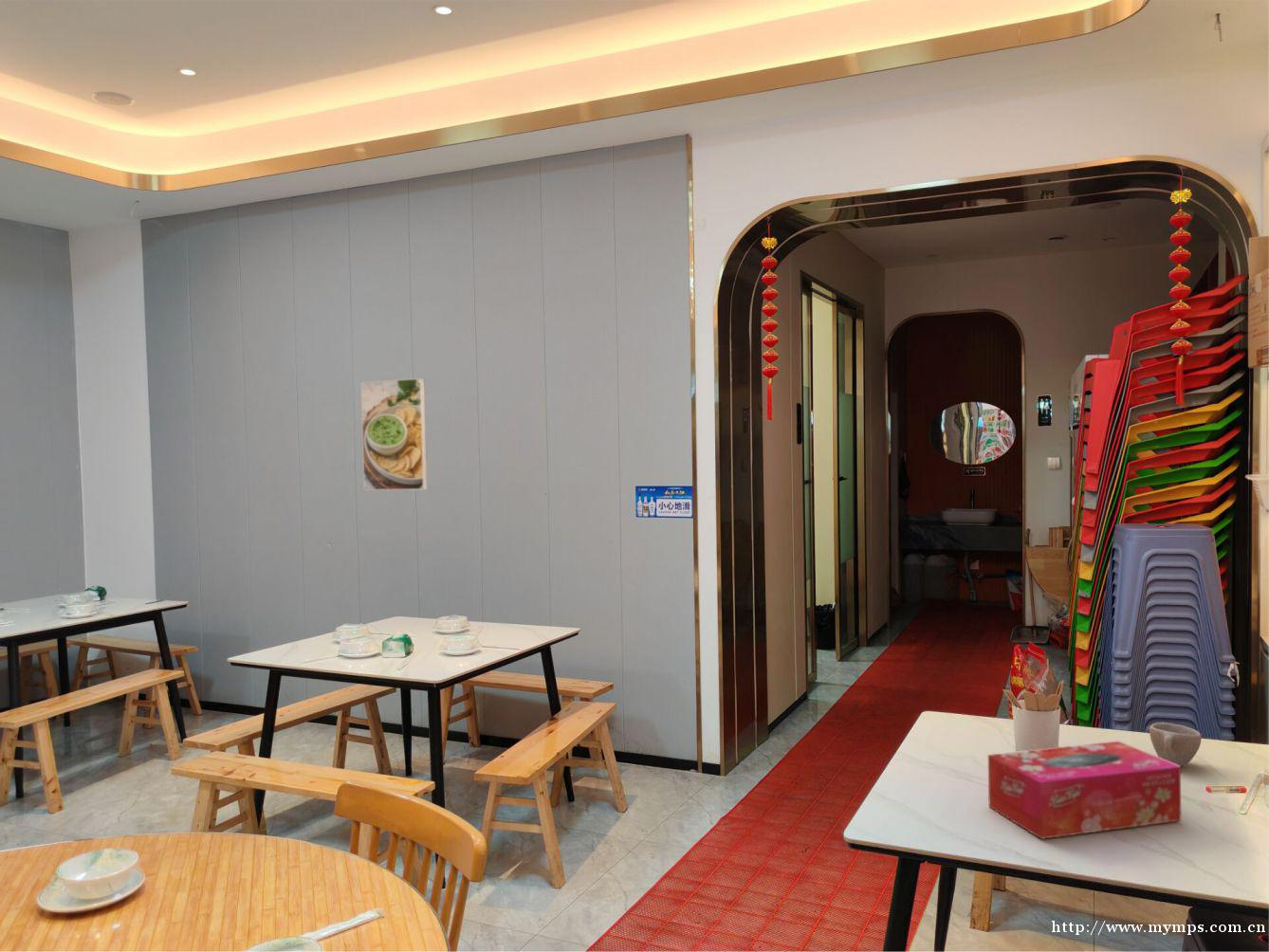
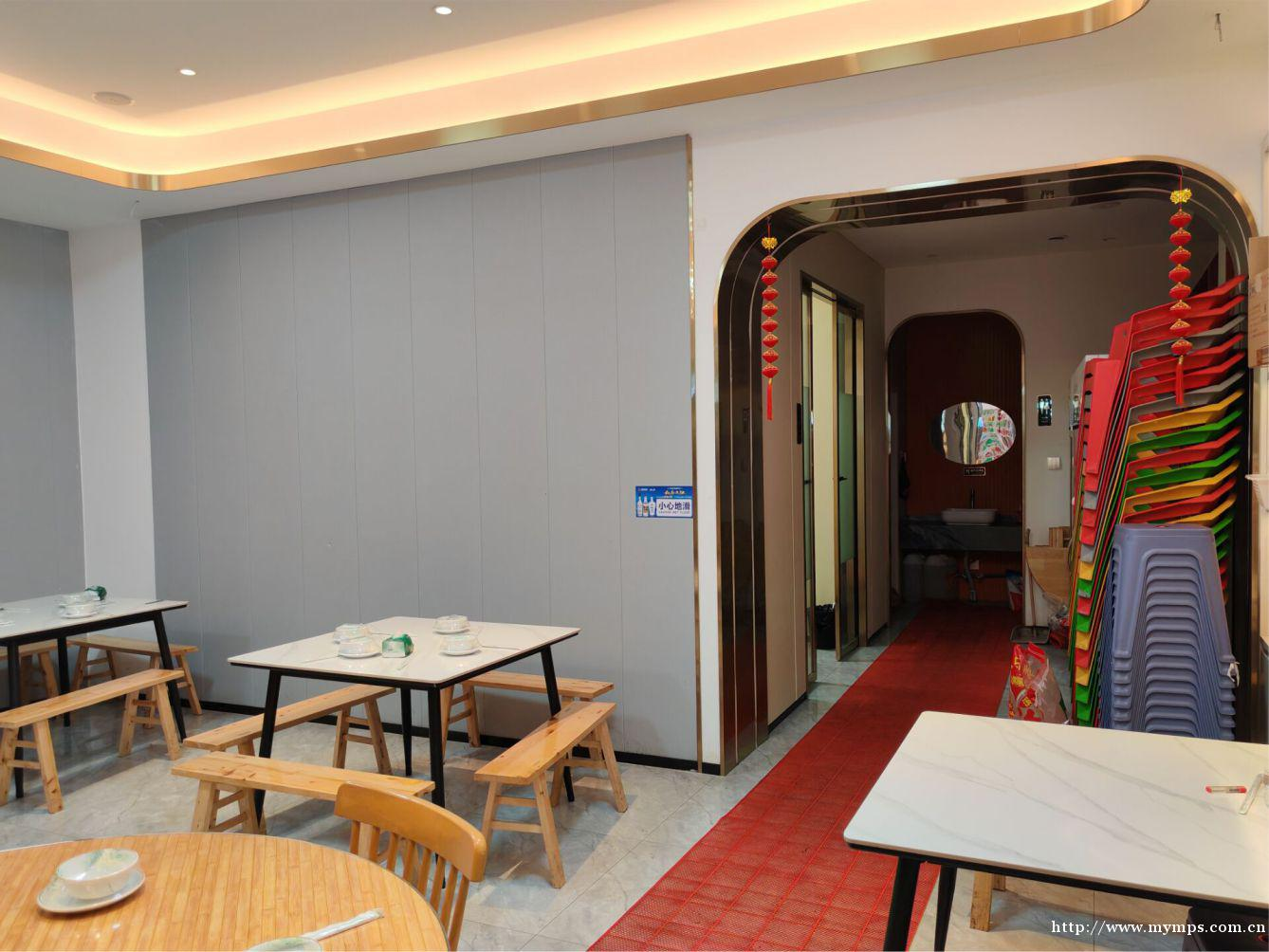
- utensil holder [1002,680,1064,752]
- cup [1149,722,1203,767]
- tissue box [987,741,1182,840]
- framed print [359,377,428,491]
